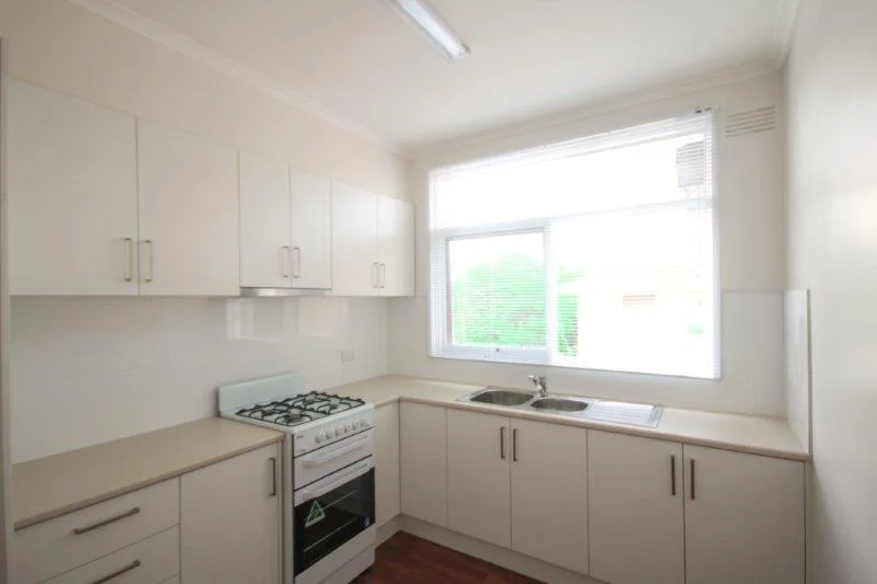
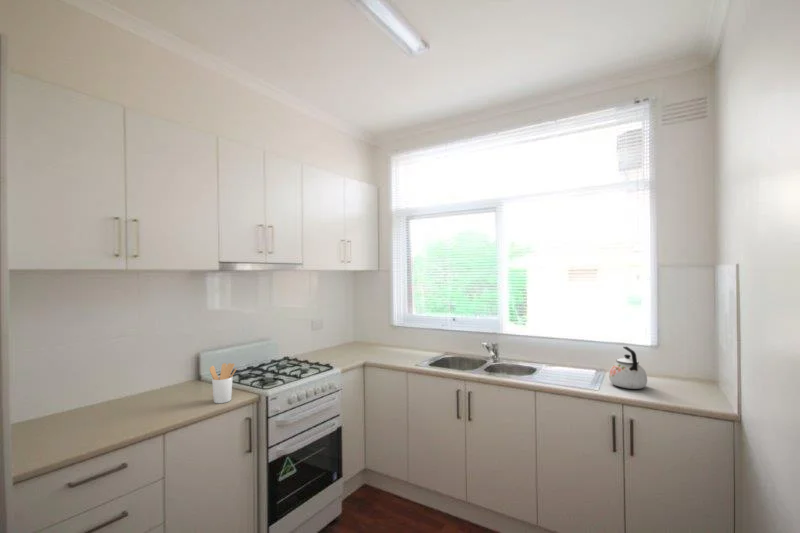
+ utensil holder [209,362,238,404]
+ kettle [608,346,648,390]
